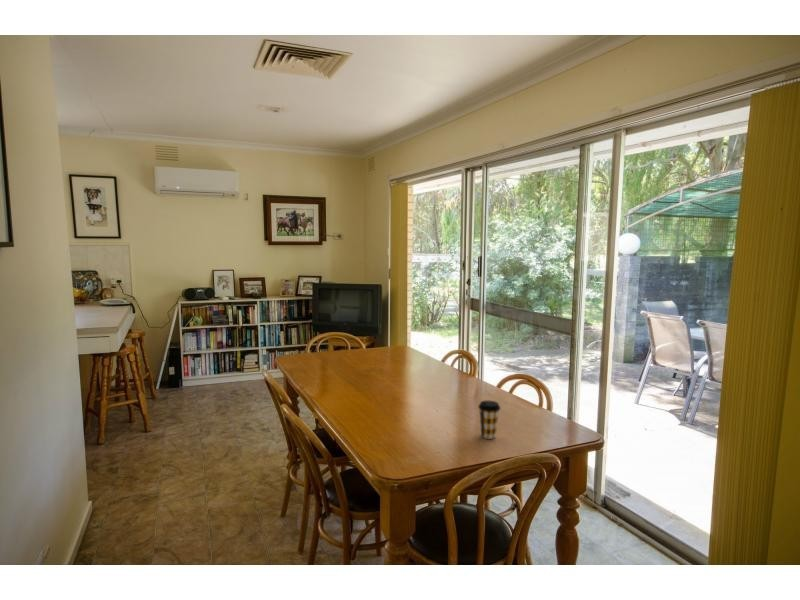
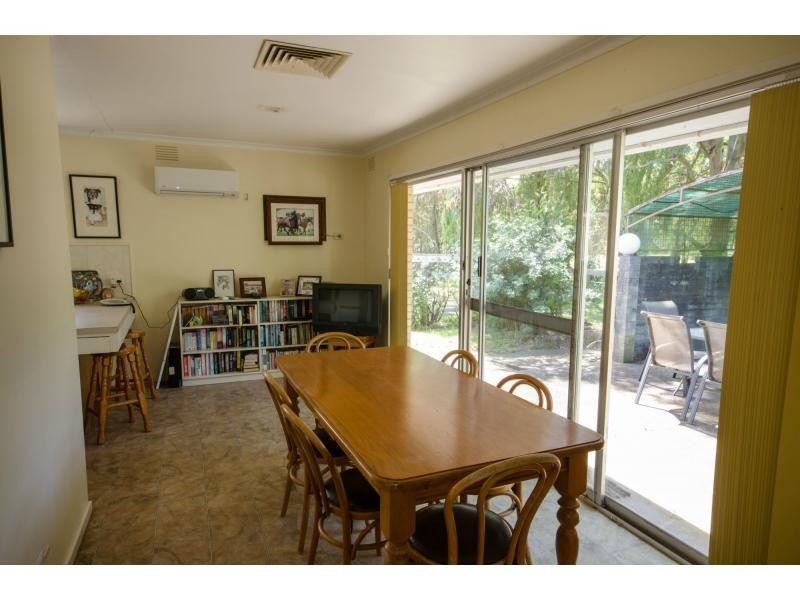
- coffee cup [477,399,502,440]
